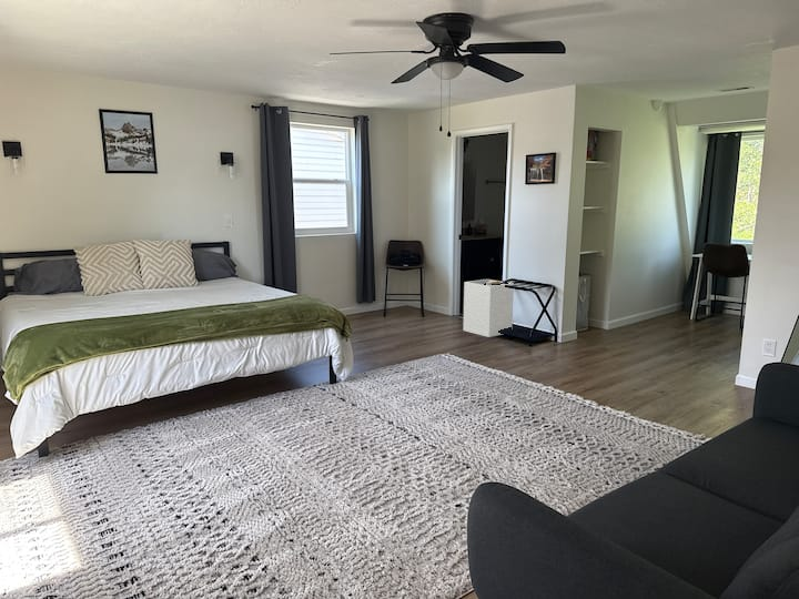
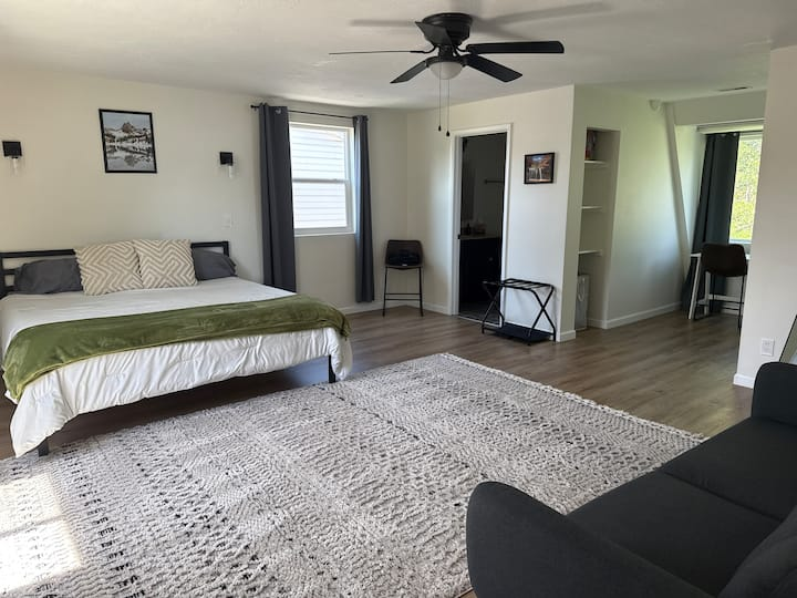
- laundry hamper [462,278,515,338]
